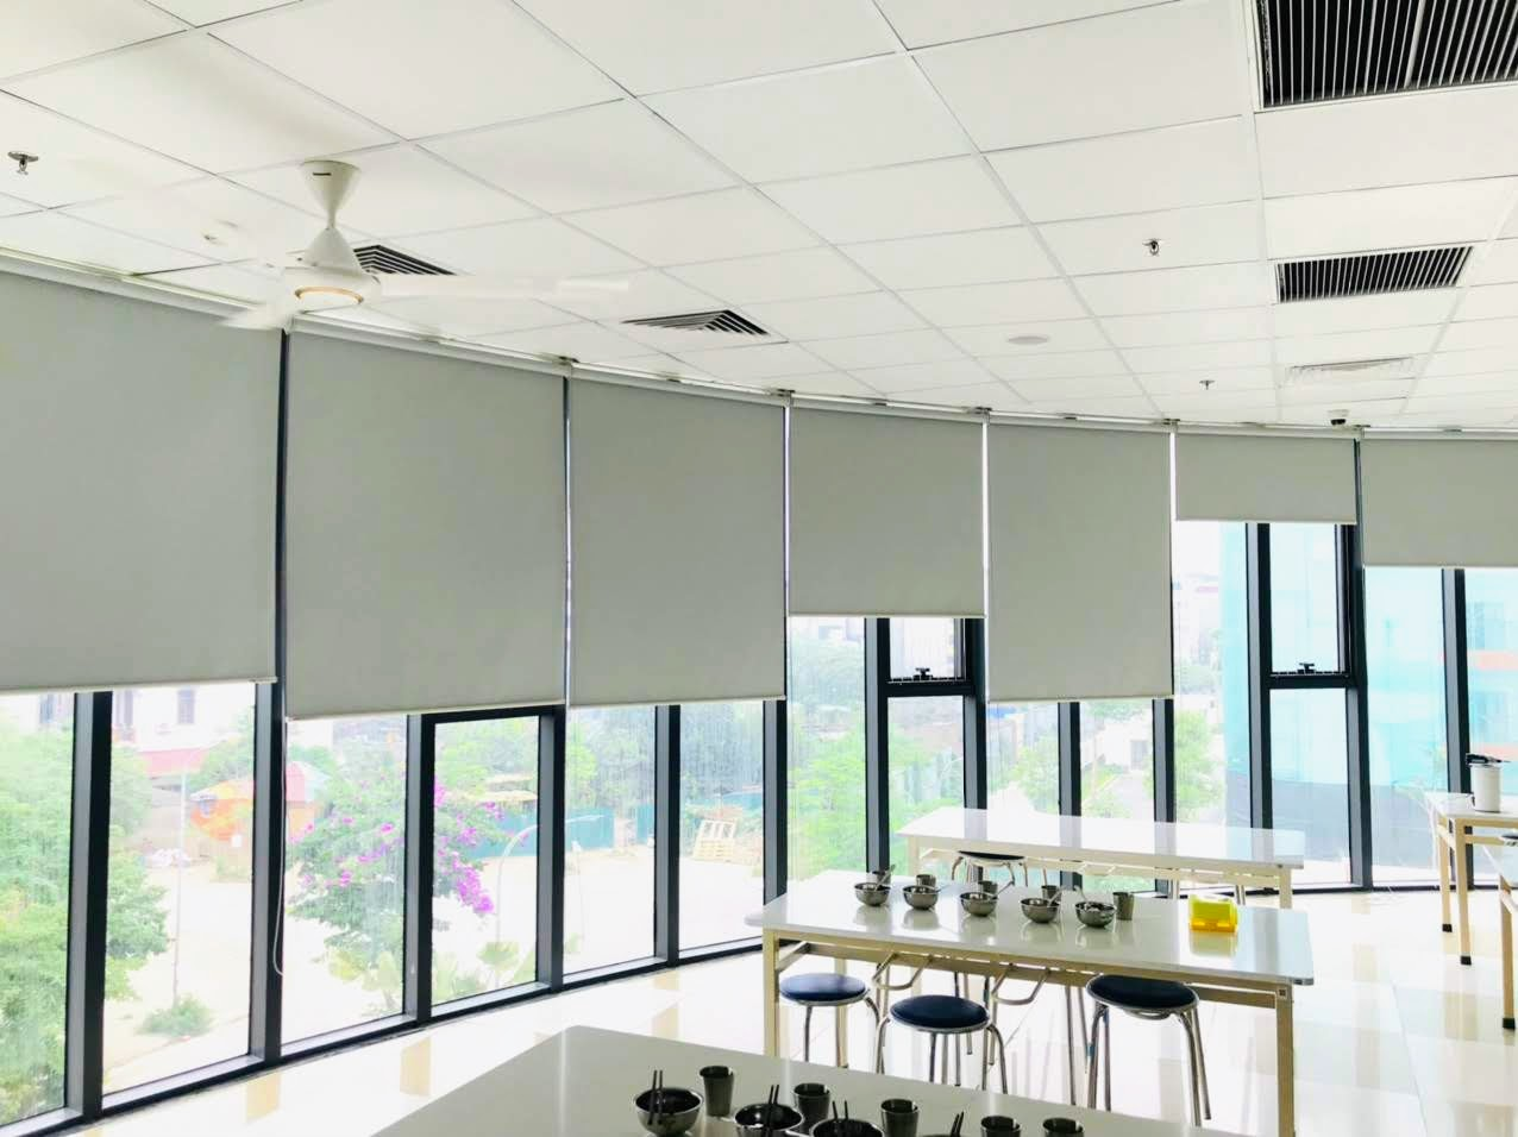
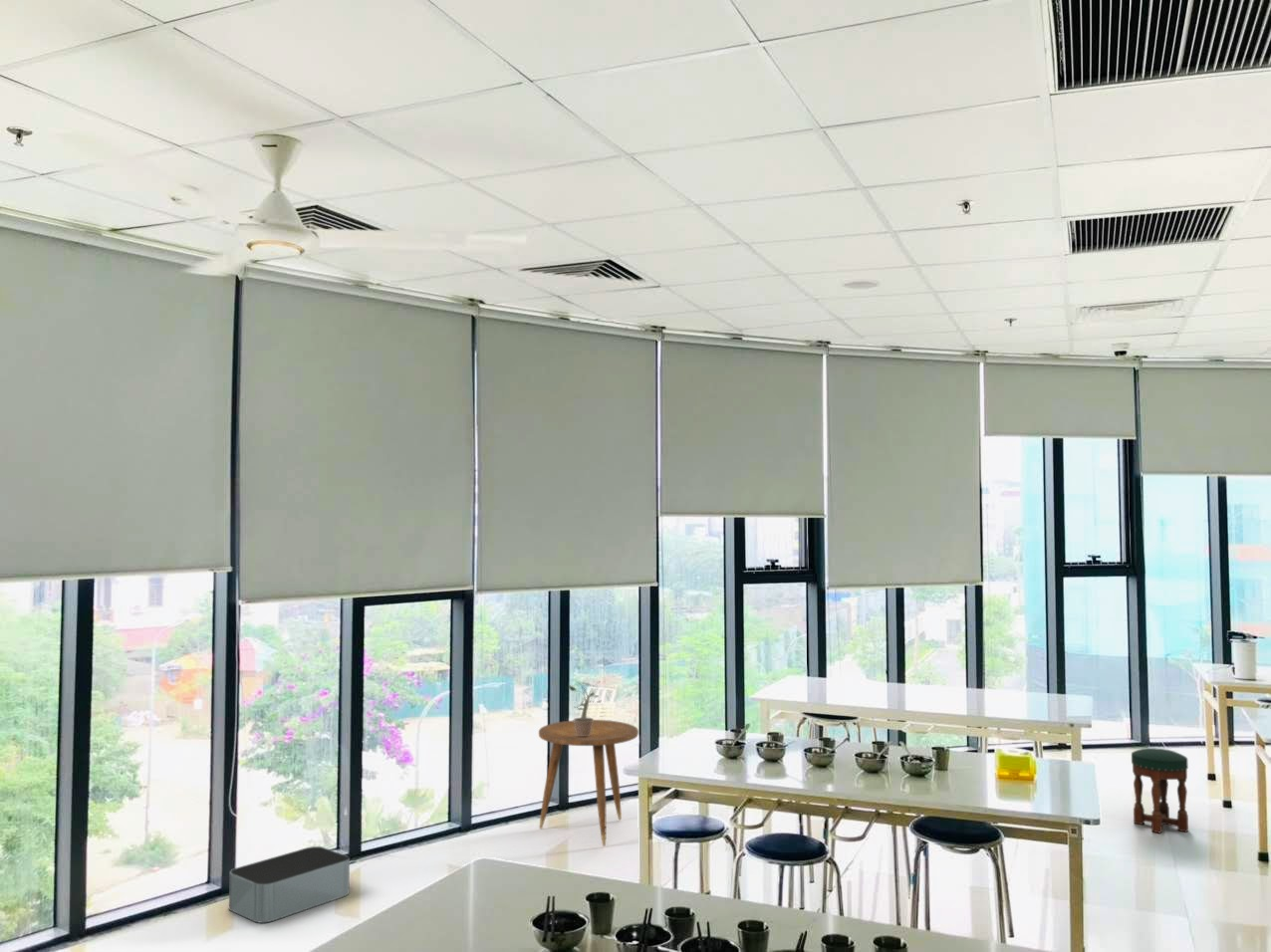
+ stool [1131,747,1189,834]
+ potted plant [568,681,602,736]
+ side table [538,719,639,847]
+ storage bin [228,845,351,924]
